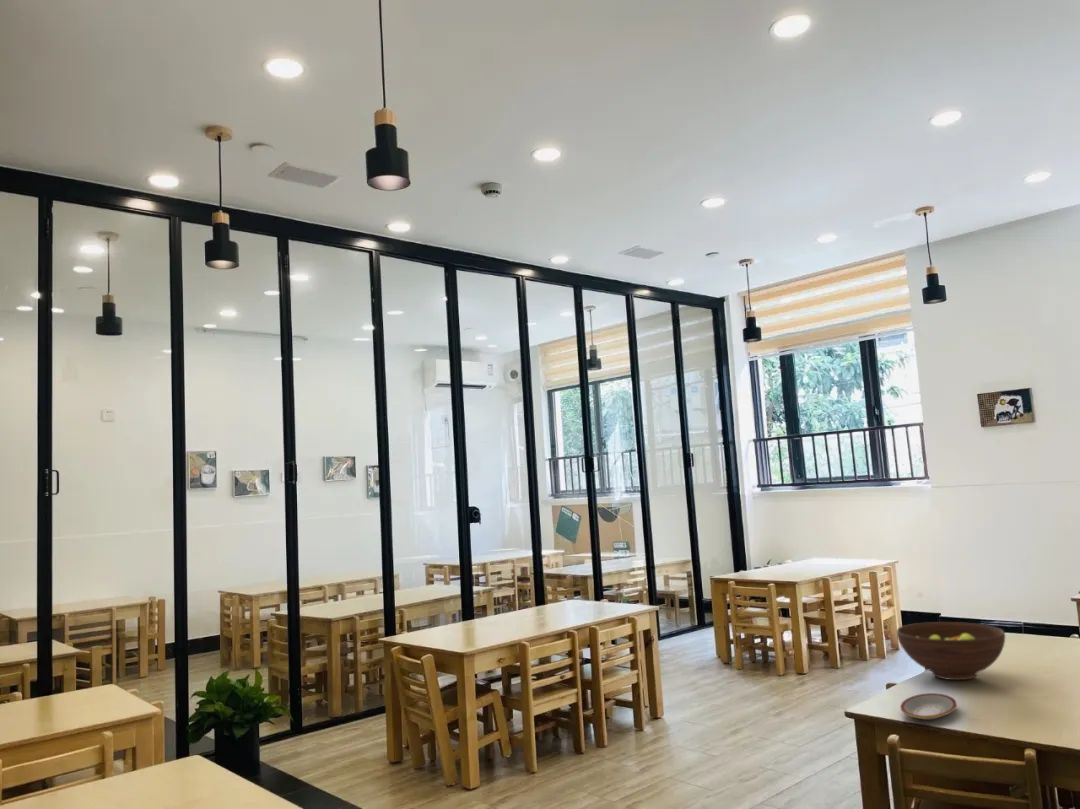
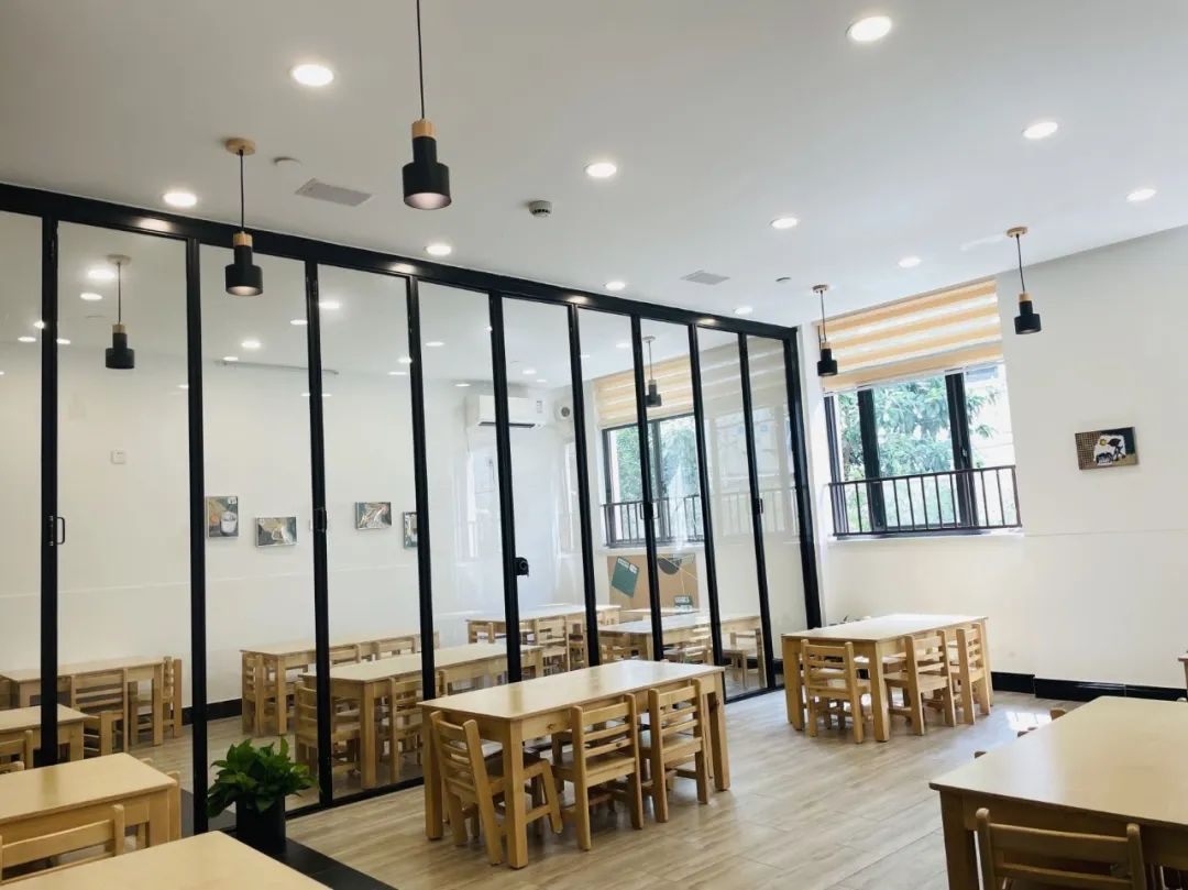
- fruit bowl [896,621,1006,681]
- plate [900,692,958,721]
